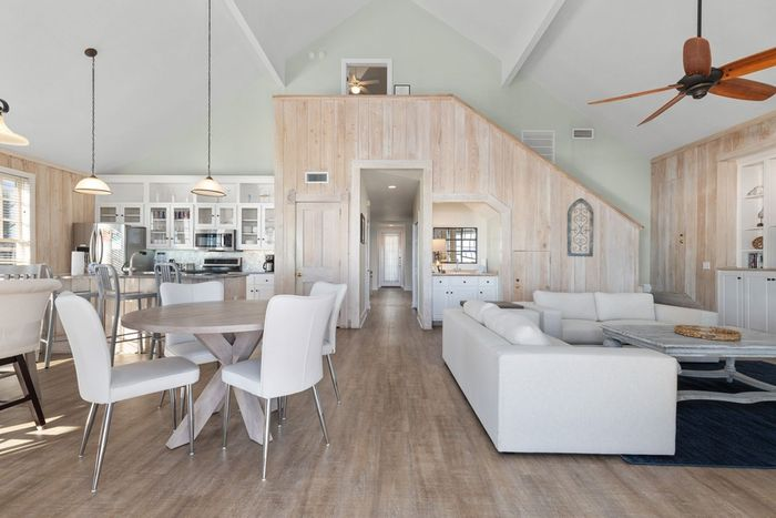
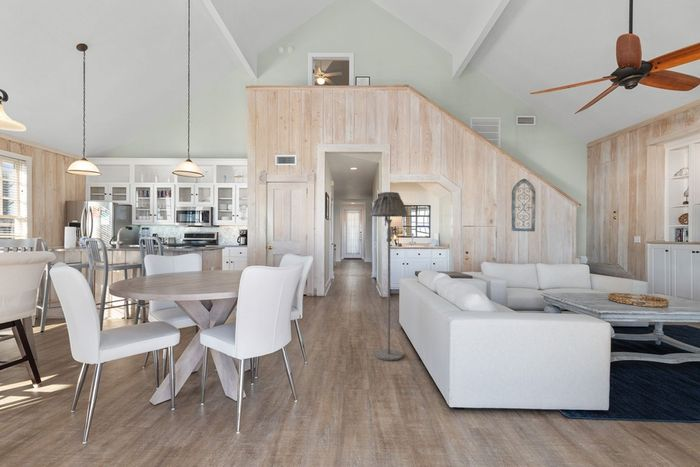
+ floor lamp [370,191,408,362]
